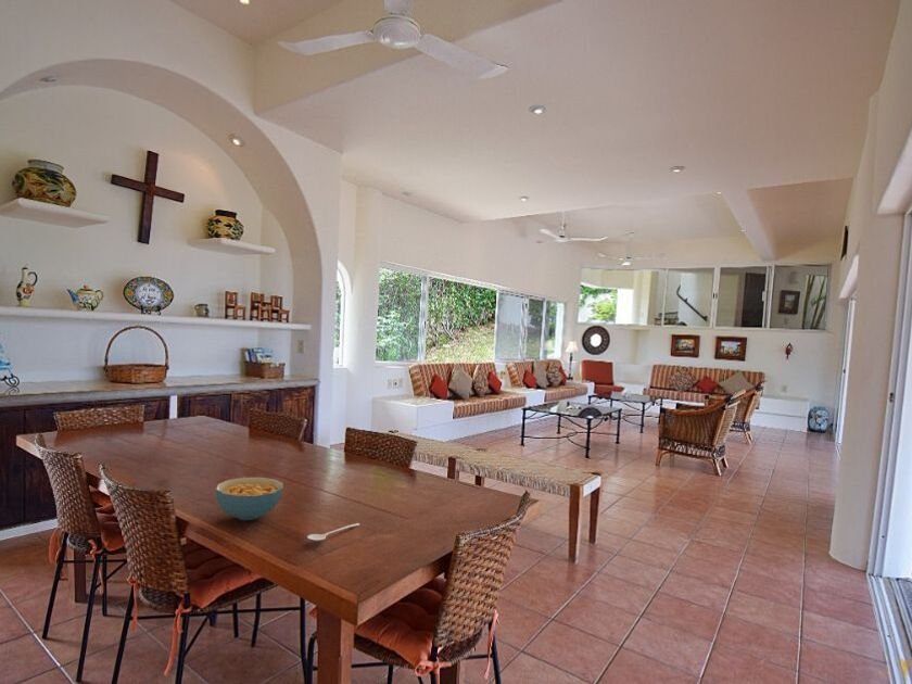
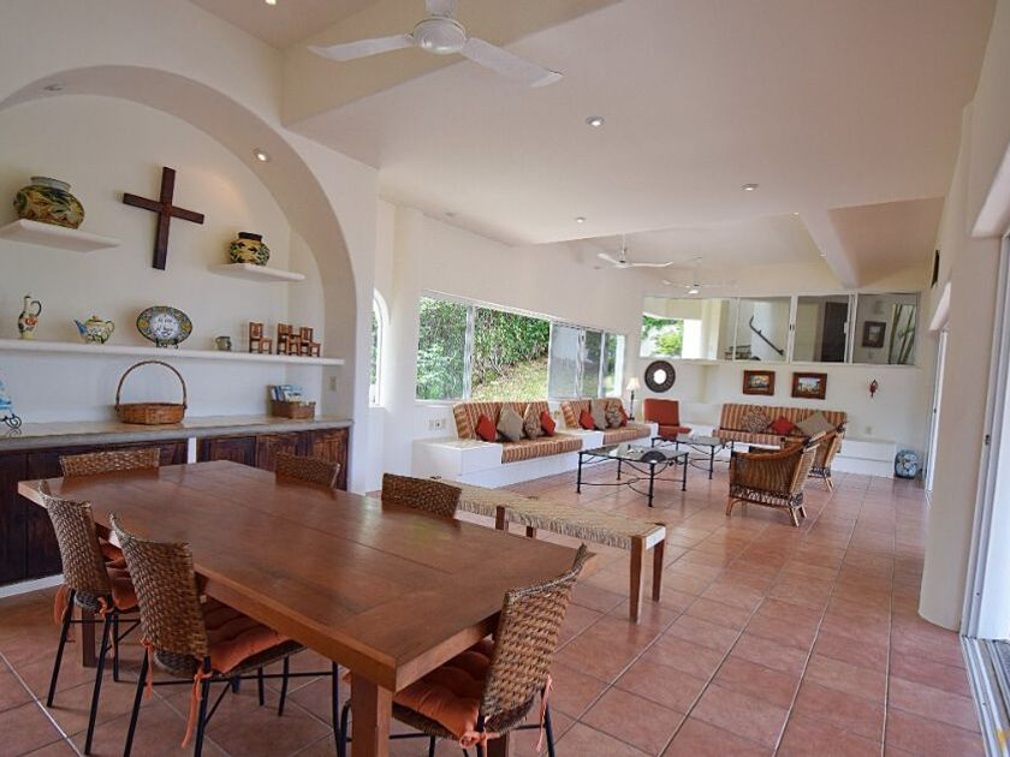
- stirrer [306,522,360,542]
- cereal bowl [215,477,284,521]
